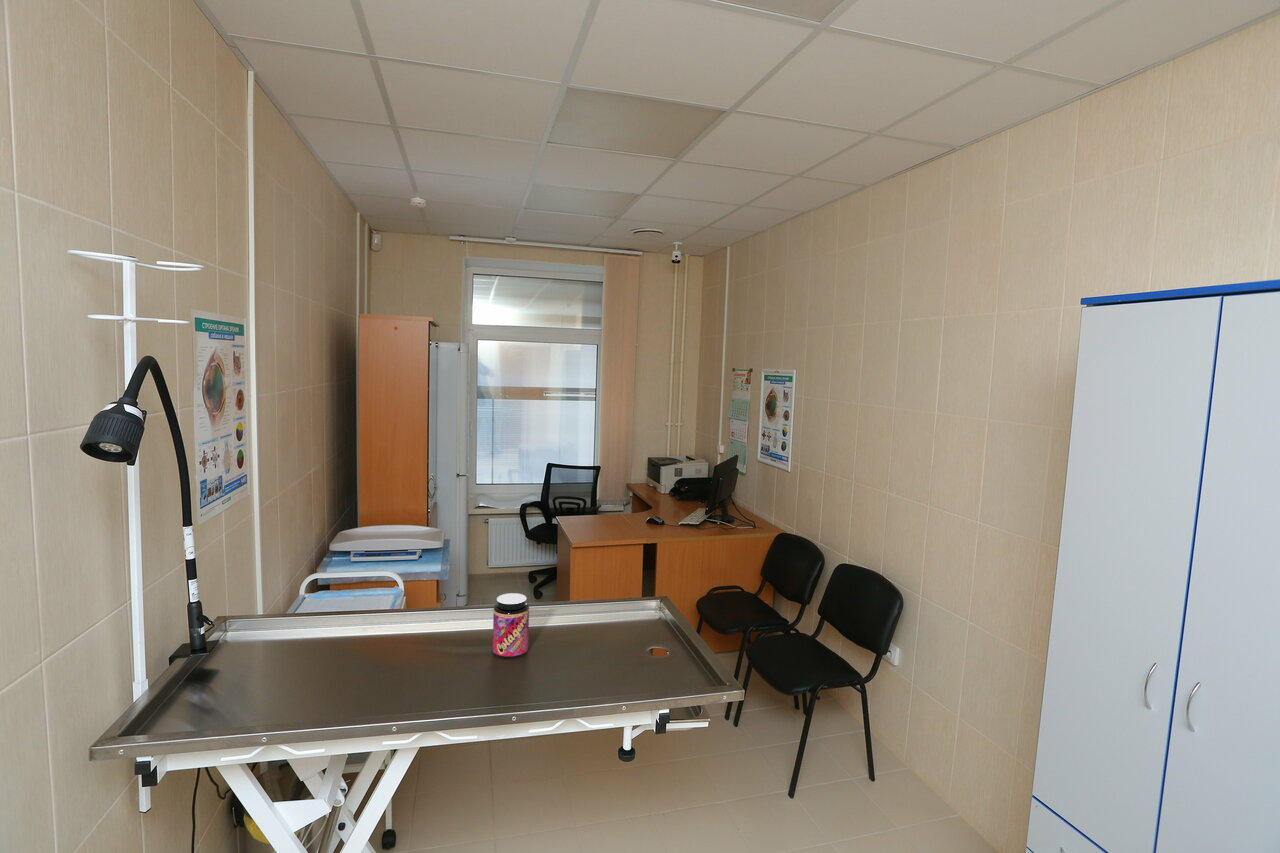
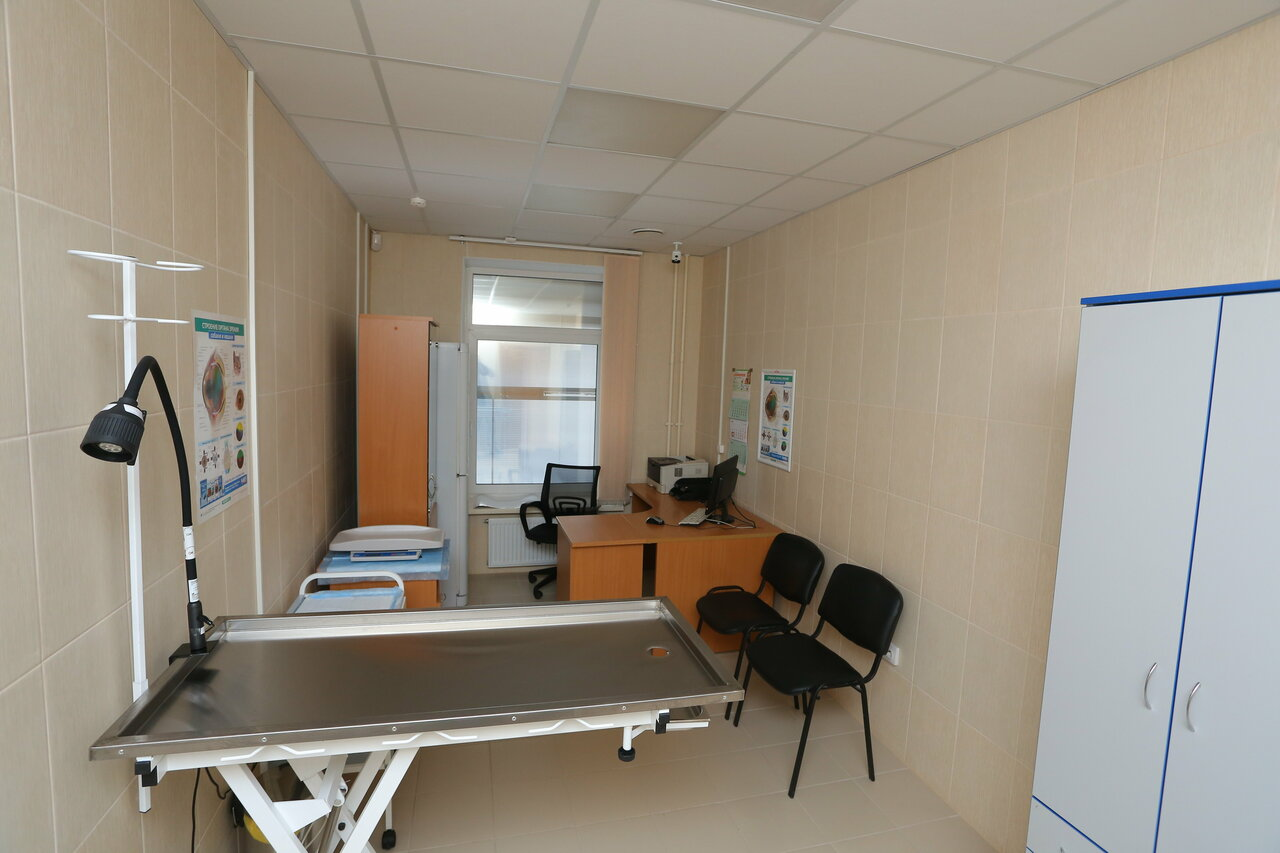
- jar [492,592,530,659]
